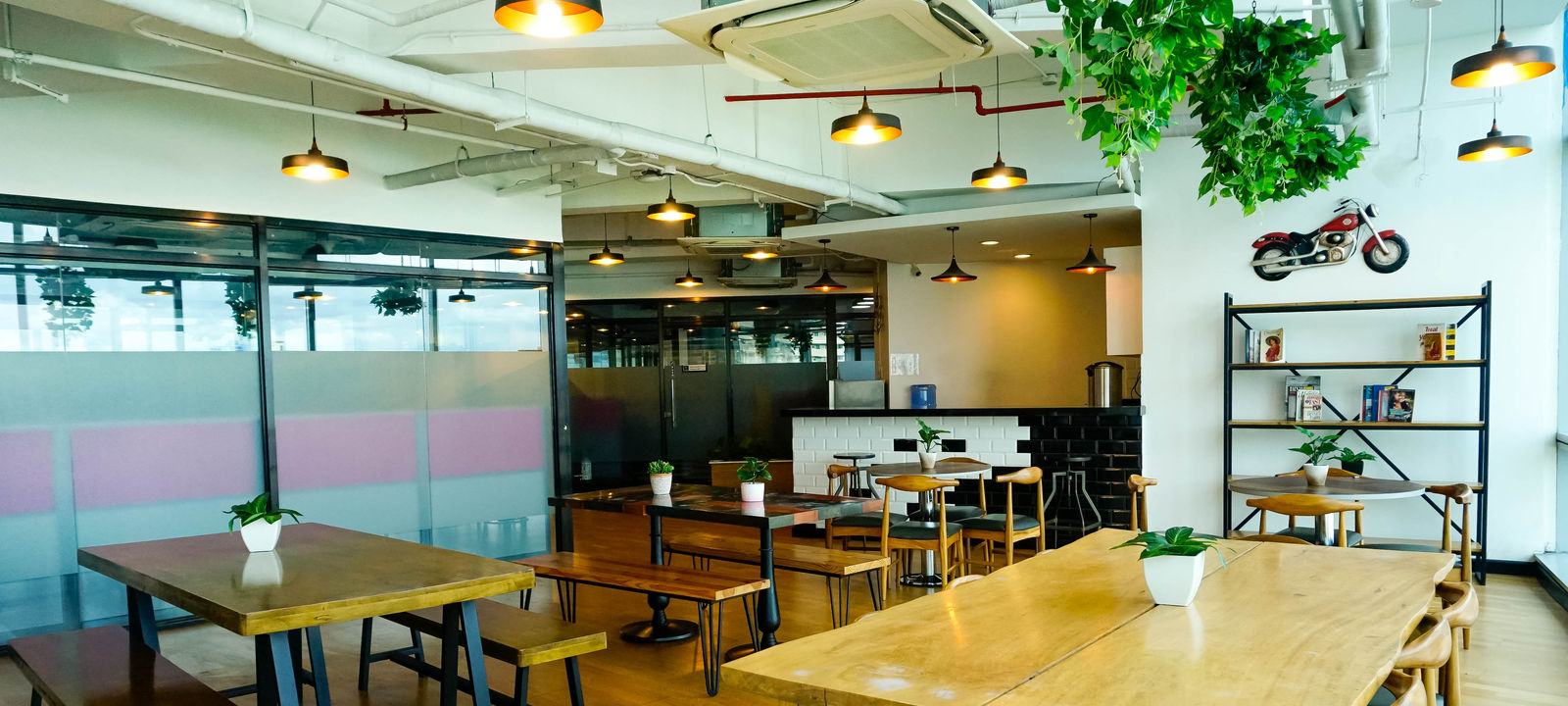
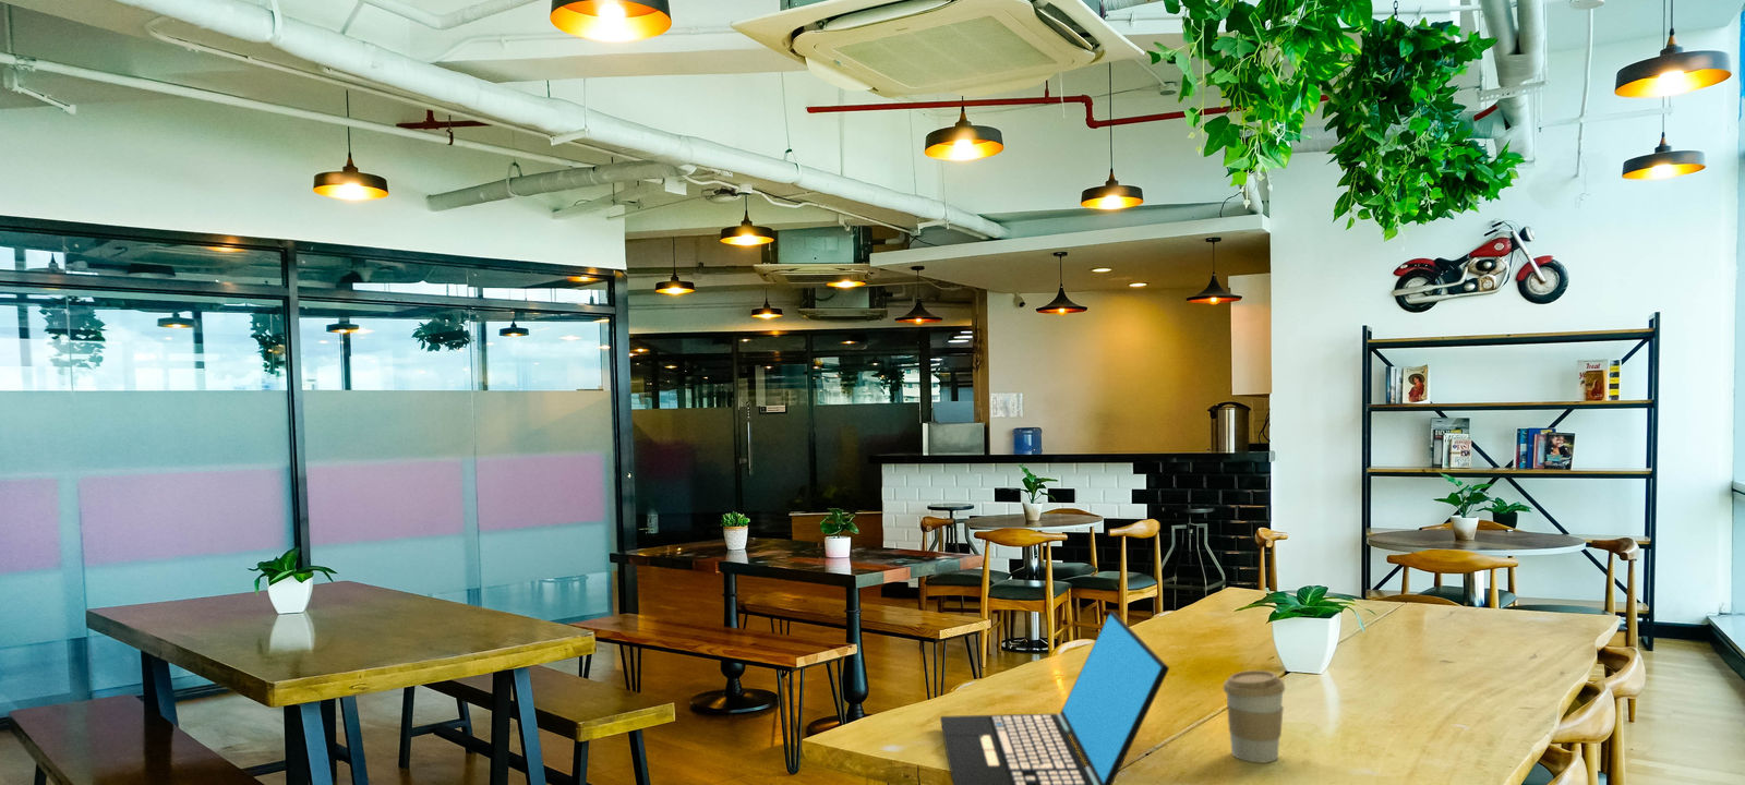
+ laptop [939,610,1171,785]
+ coffee cup [1223,669,1285,763]
